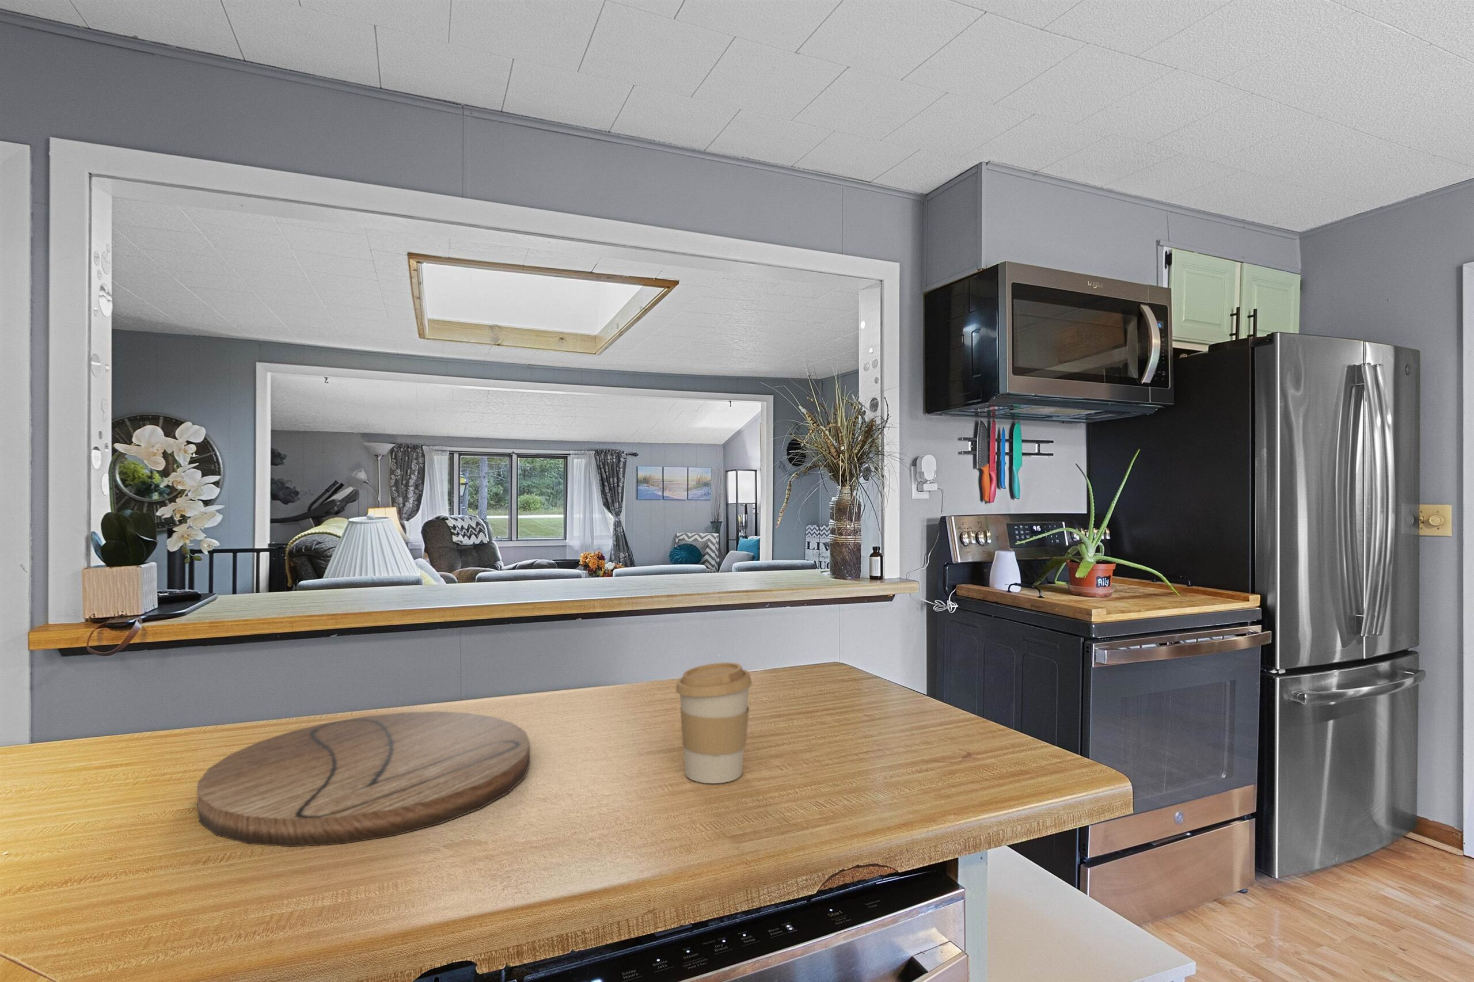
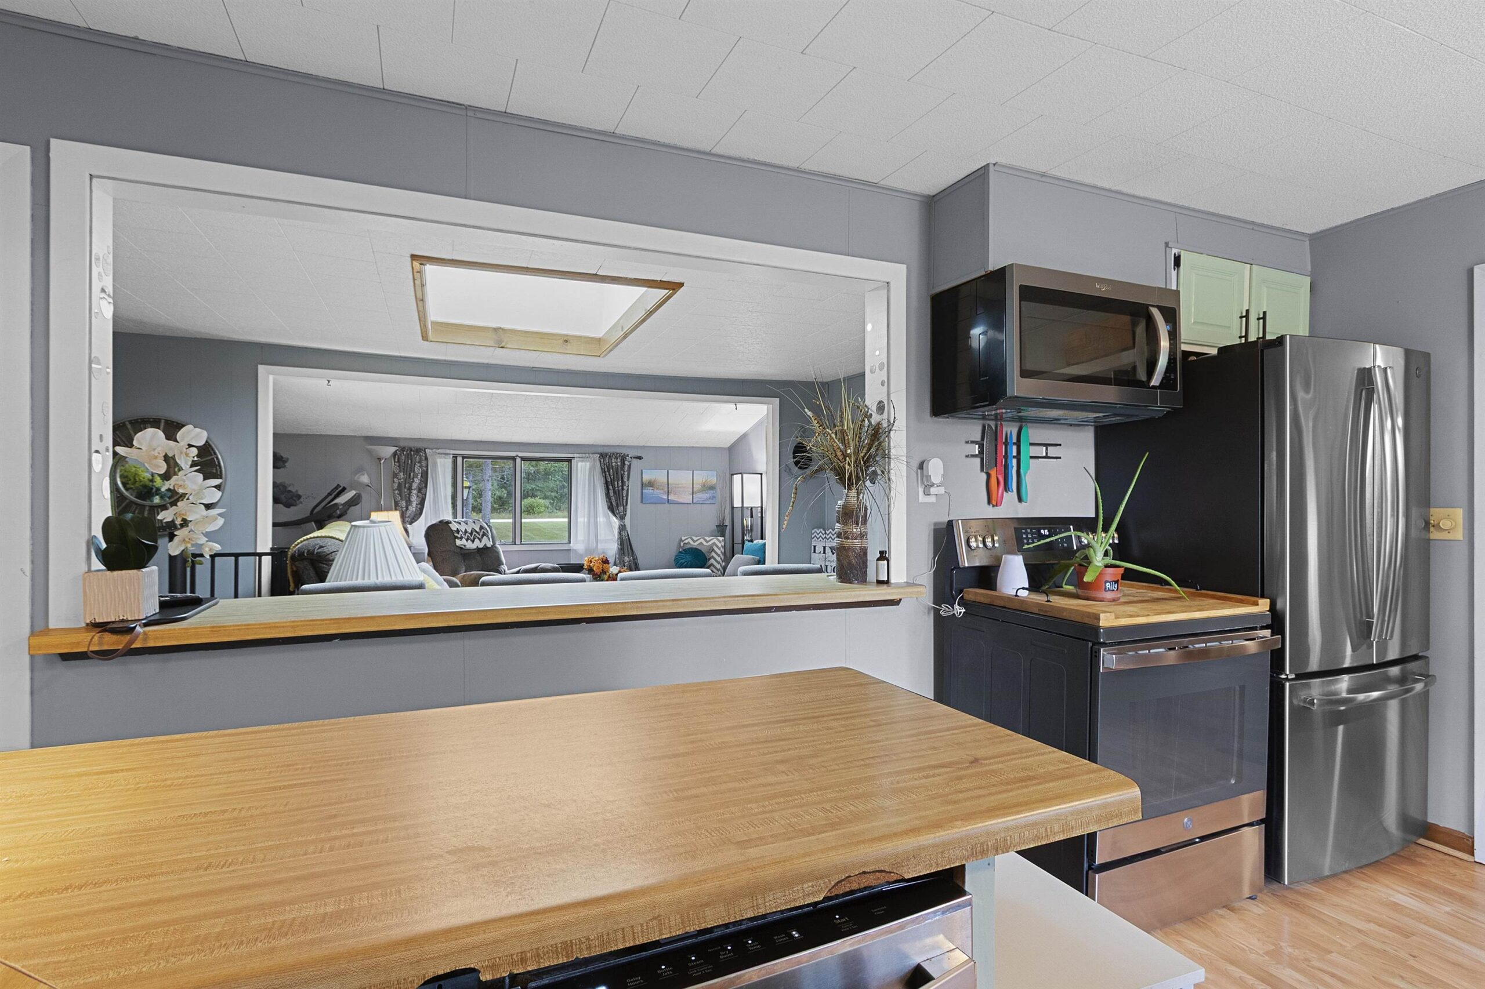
- cutting board [197,711,530,847]
- coffee cup [675,662,753,784]
